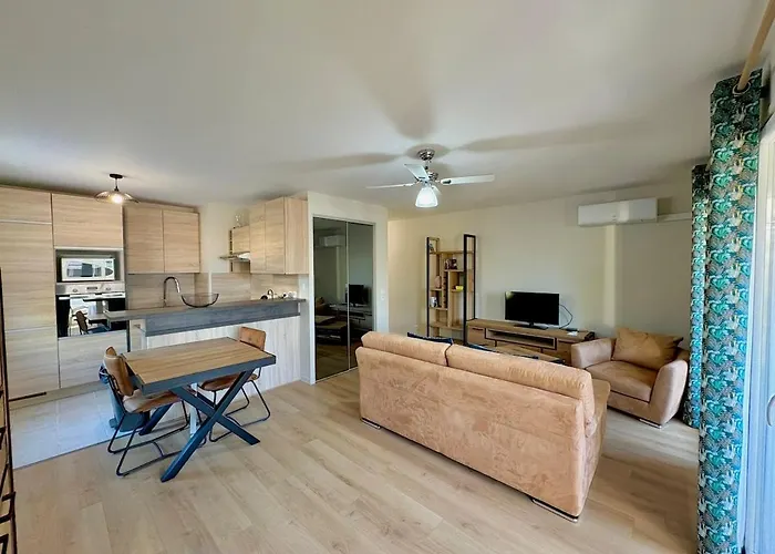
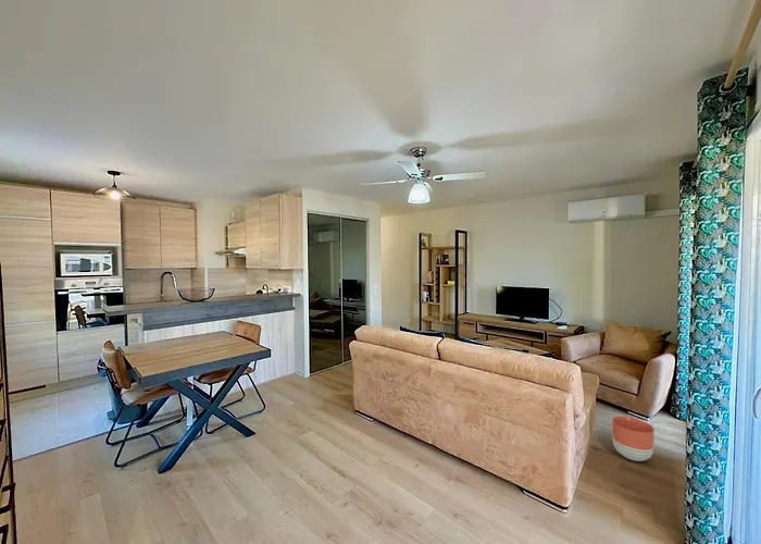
+ planter [611,416,656,462]
